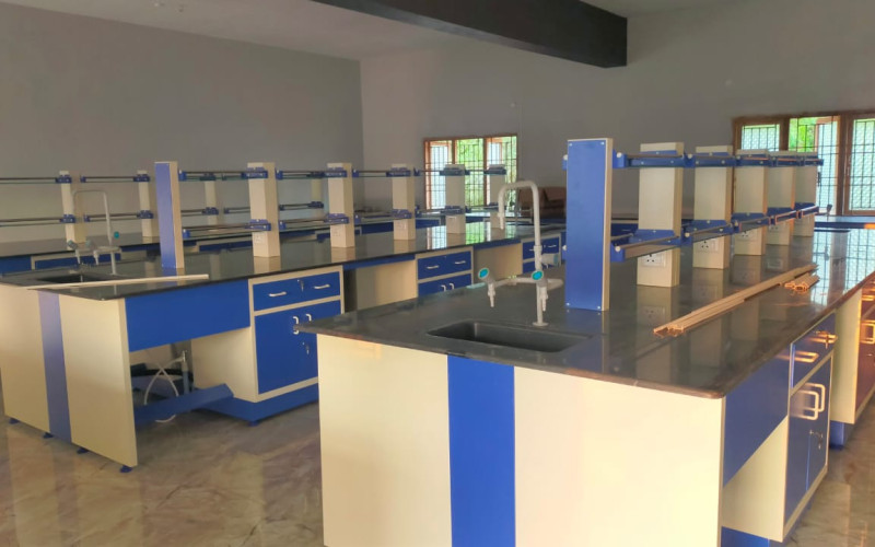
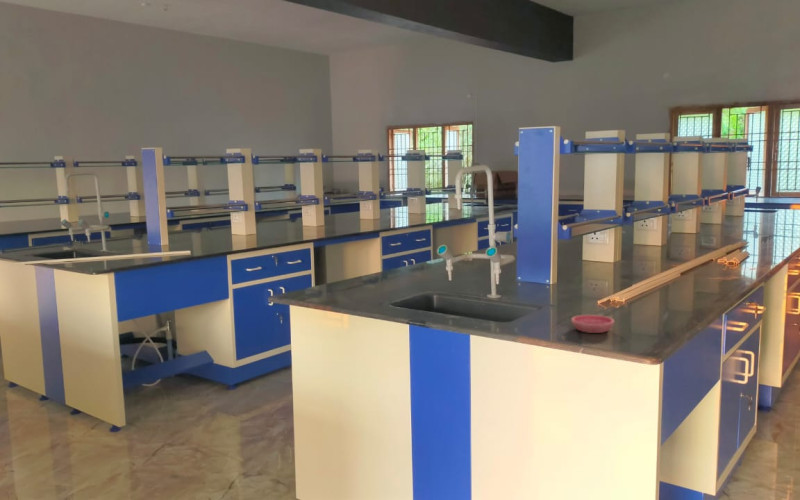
+ saucer [570,314,615,334]
